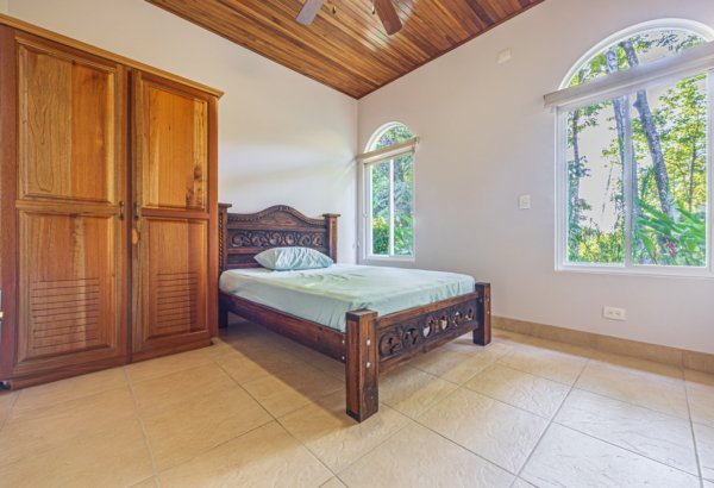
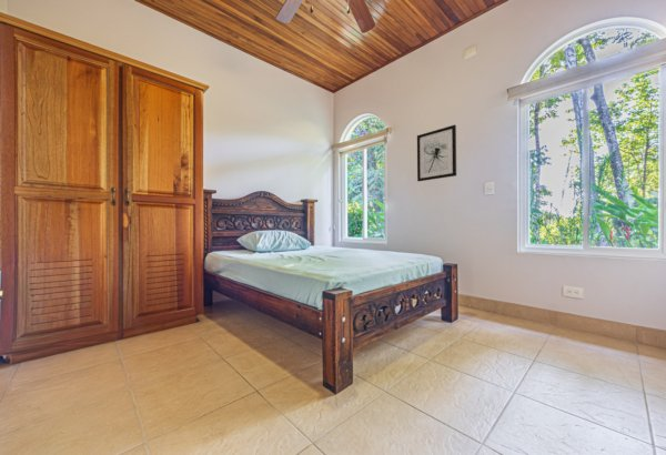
+ wall art [416,124,457,182]
